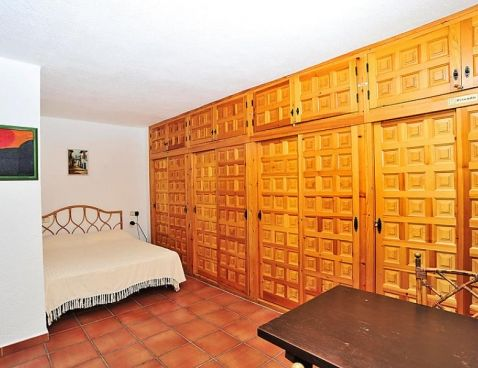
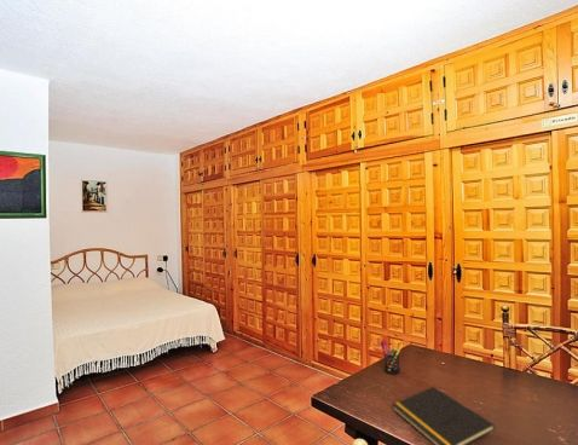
+ pen holder [380,339,404,375]
+ notepad [391,386,497,445]
